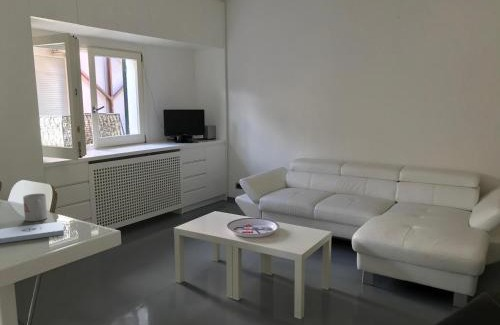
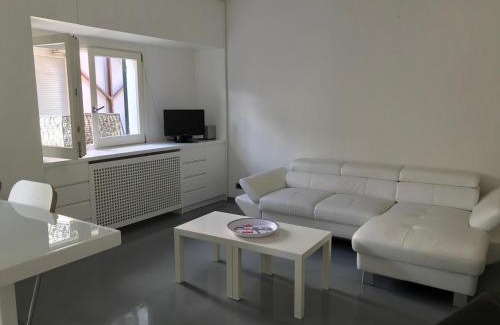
- notepad [0,221,65,244]
- mug [22,193,48,222]
